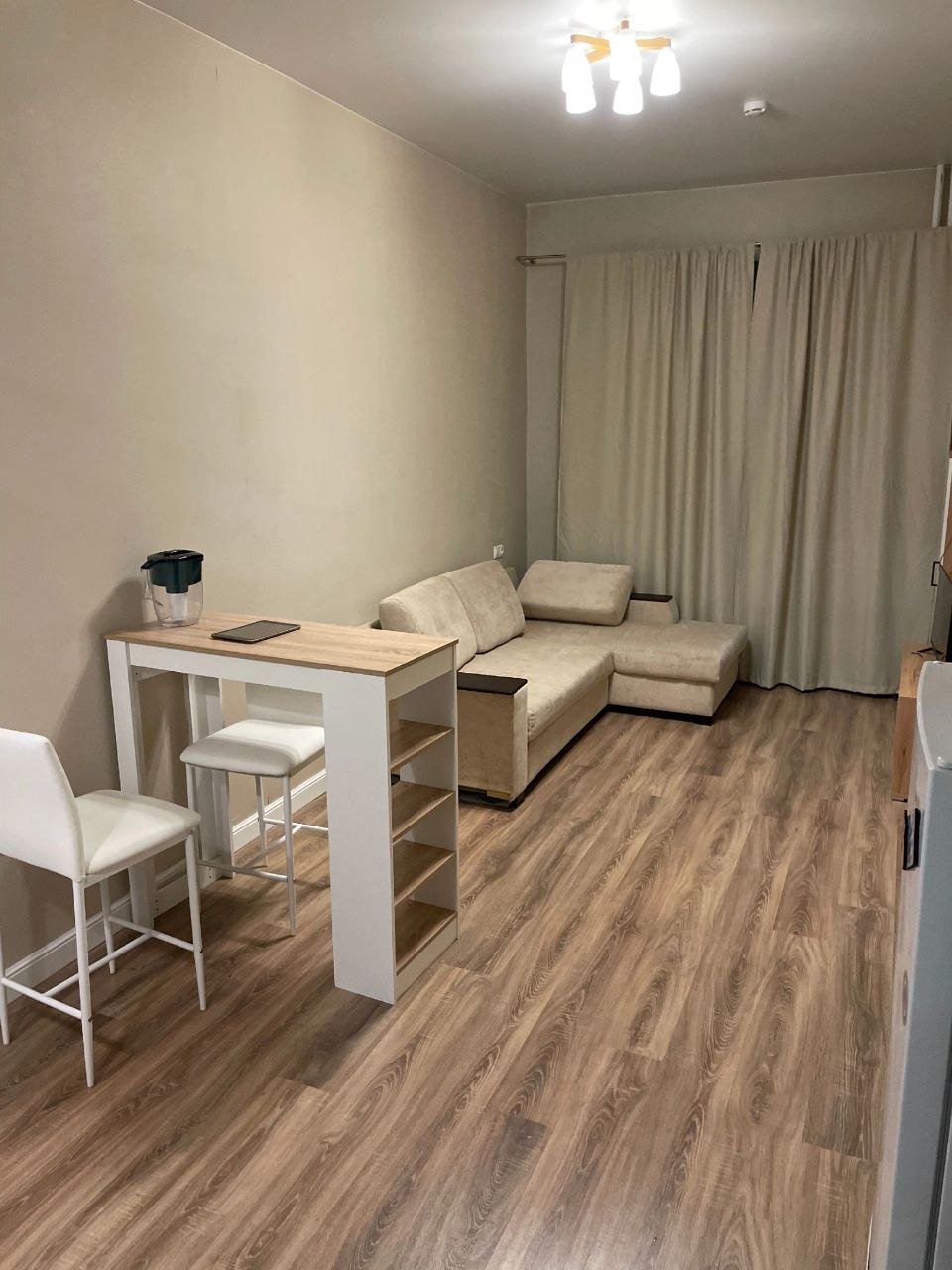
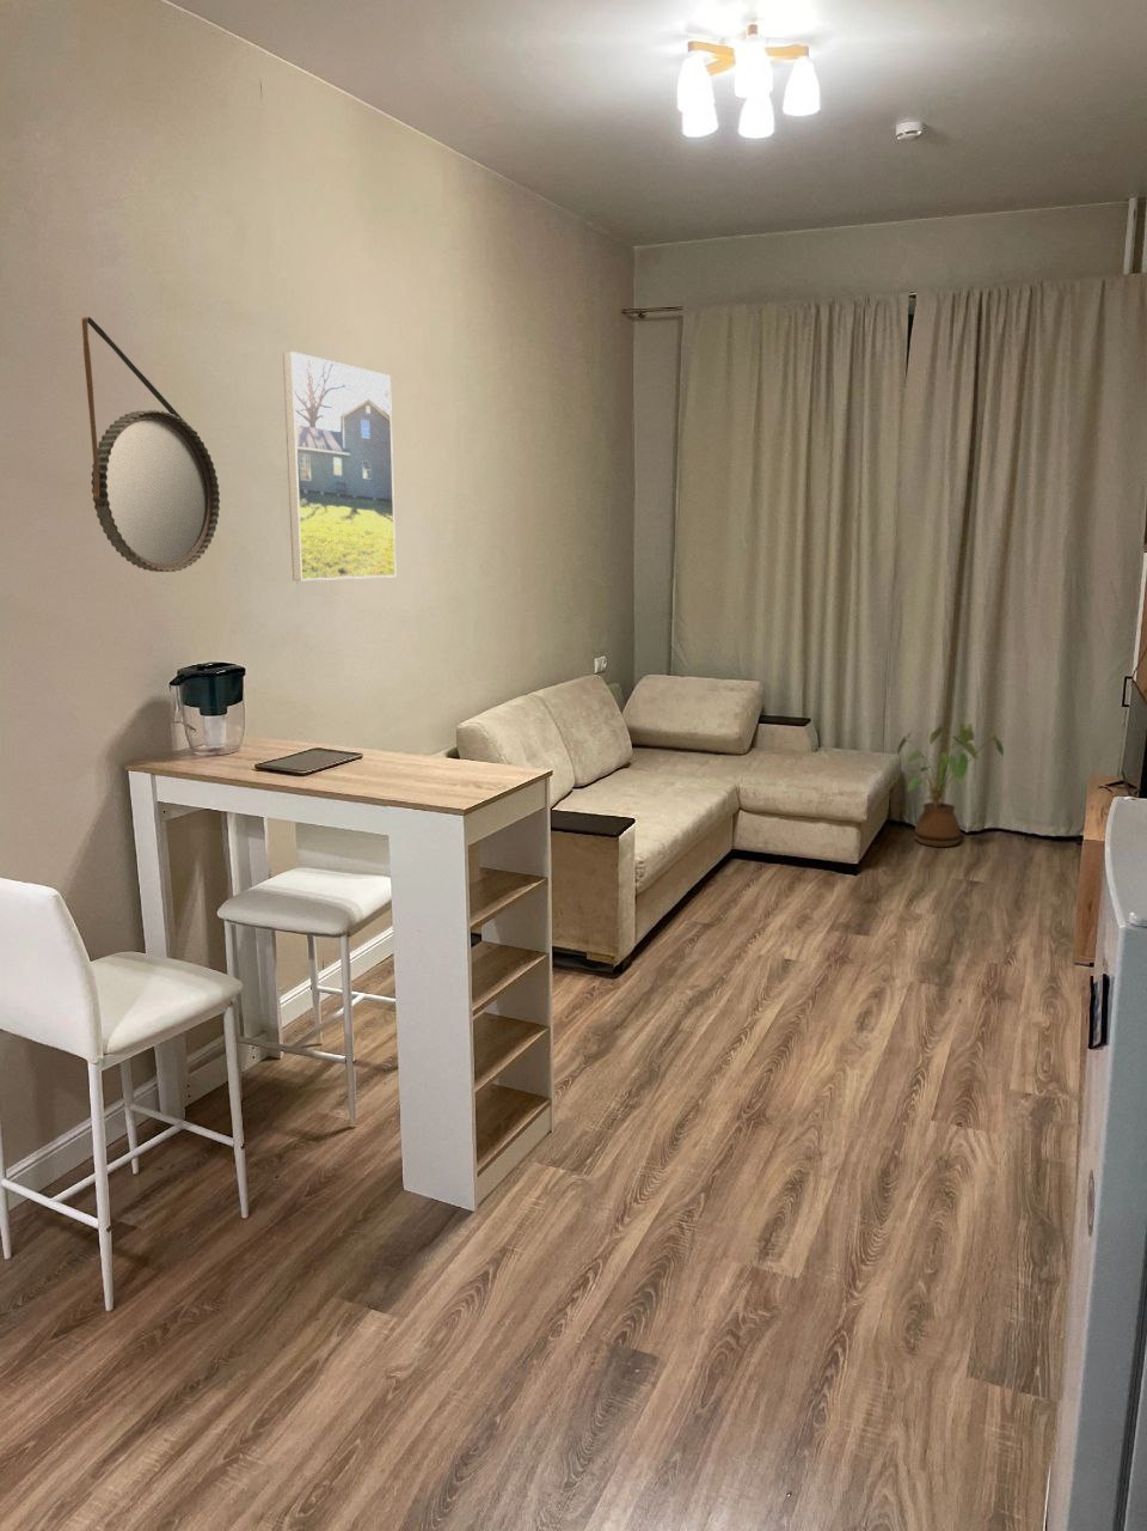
+ home mirror [81,316,220,573]
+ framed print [282,351,396,581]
+ house plant [896,721,1005,847]
